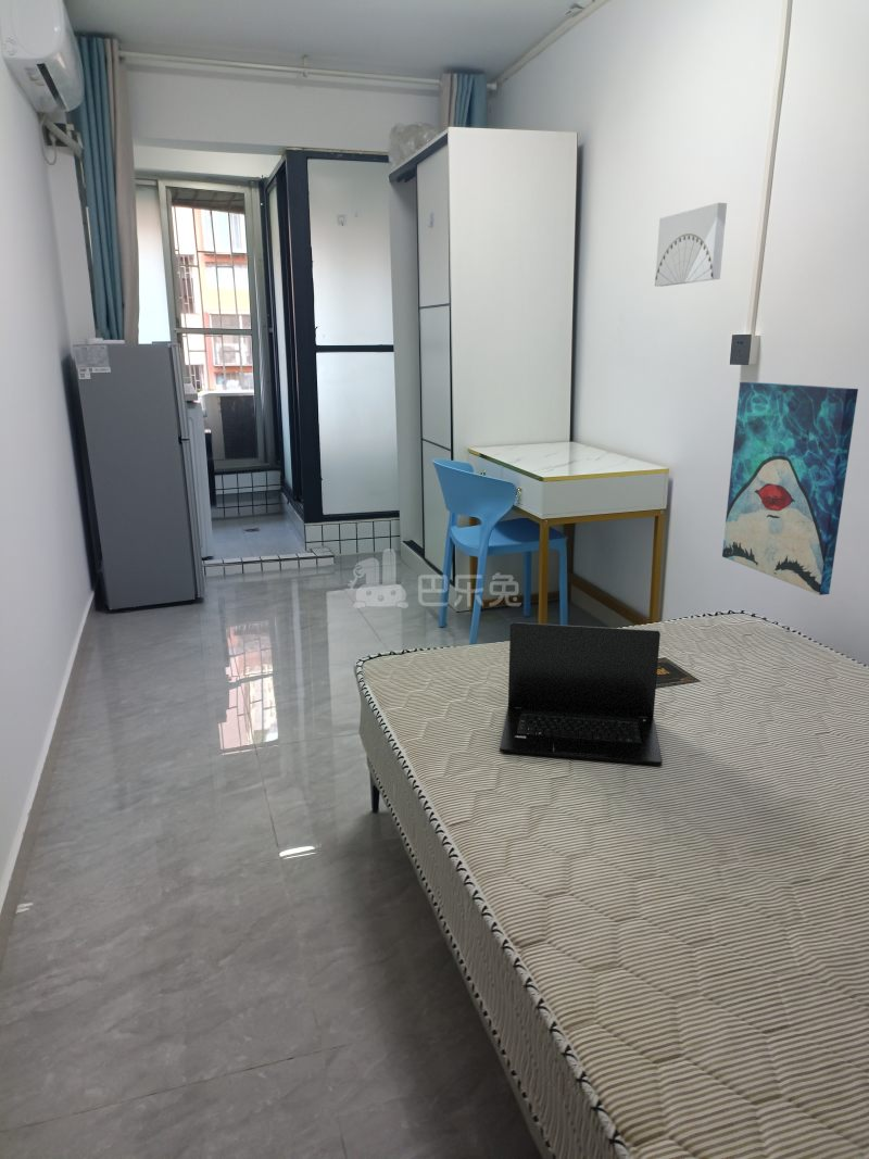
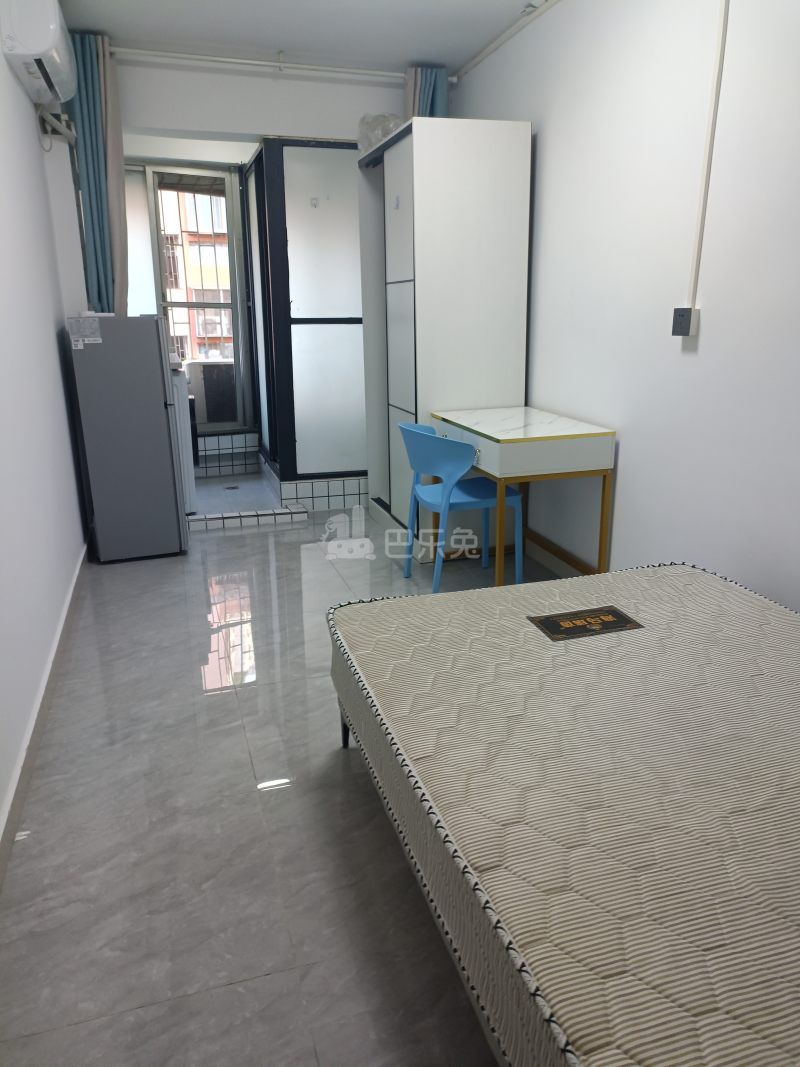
- wall art [721,381,859,596]
- laptop [499,621,664,766]
- wall art [654,202,728,288]
